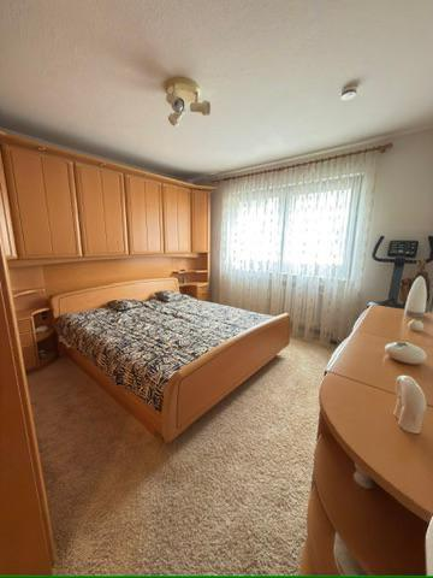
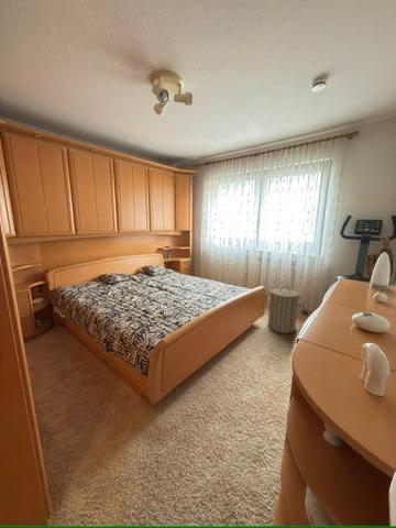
+ laundry hamper [266,285,302,334]
